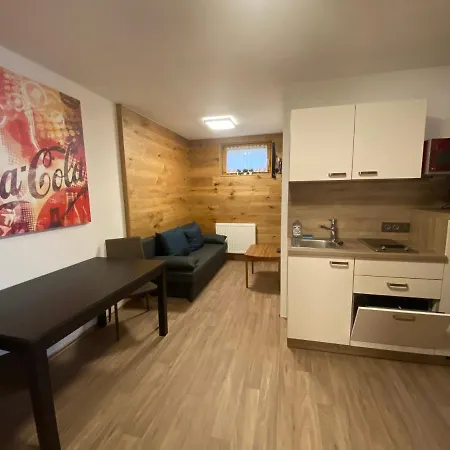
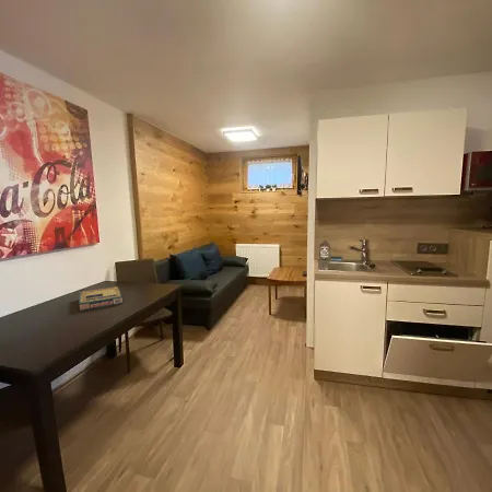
+ video game box [78,285,124,313]
